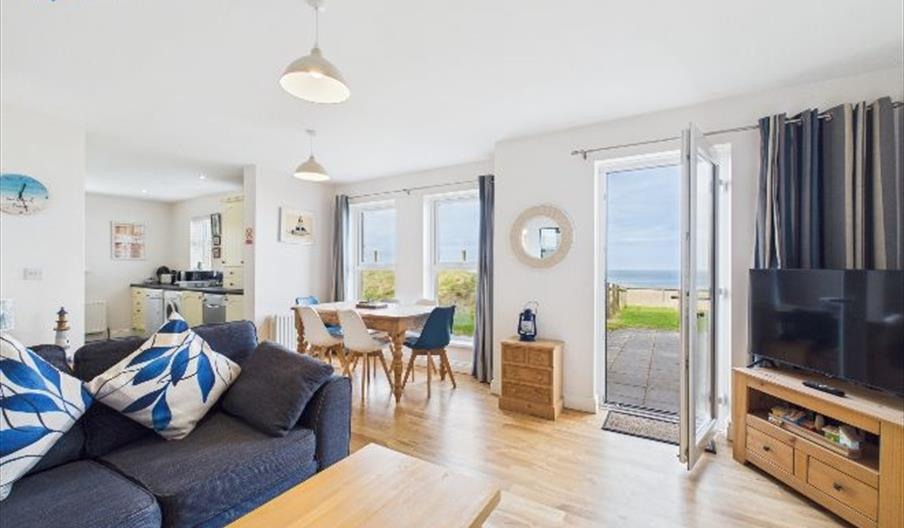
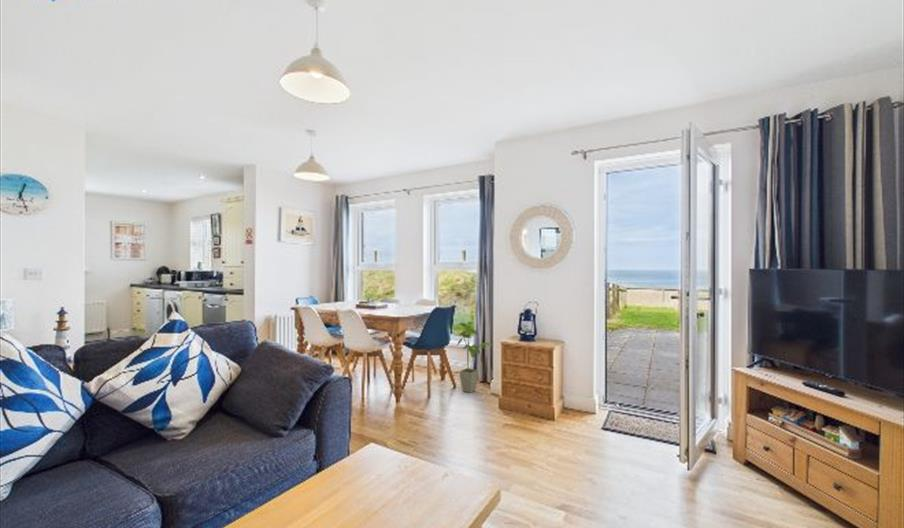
+ house plant [456,321,495,394]
